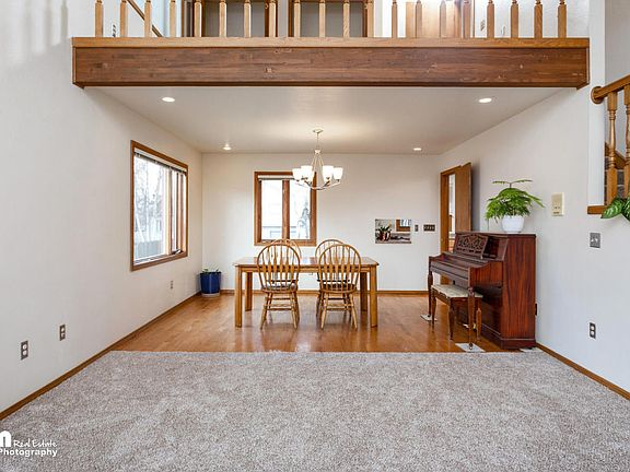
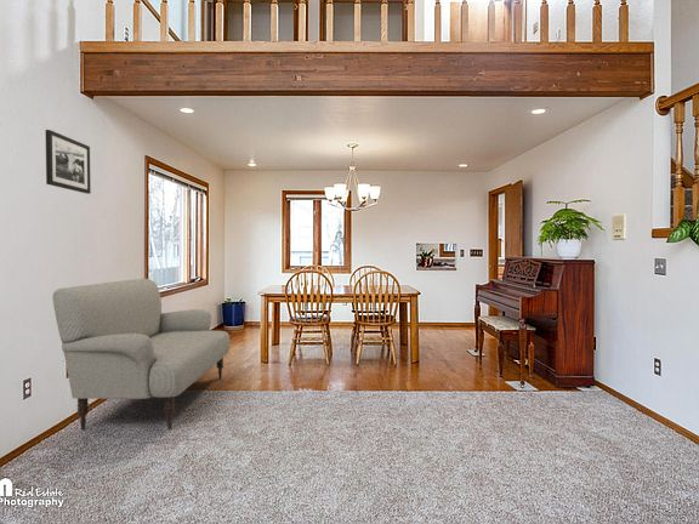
+ picture frame [45,129,92,195]
+ sofa [52,278,232,432]
